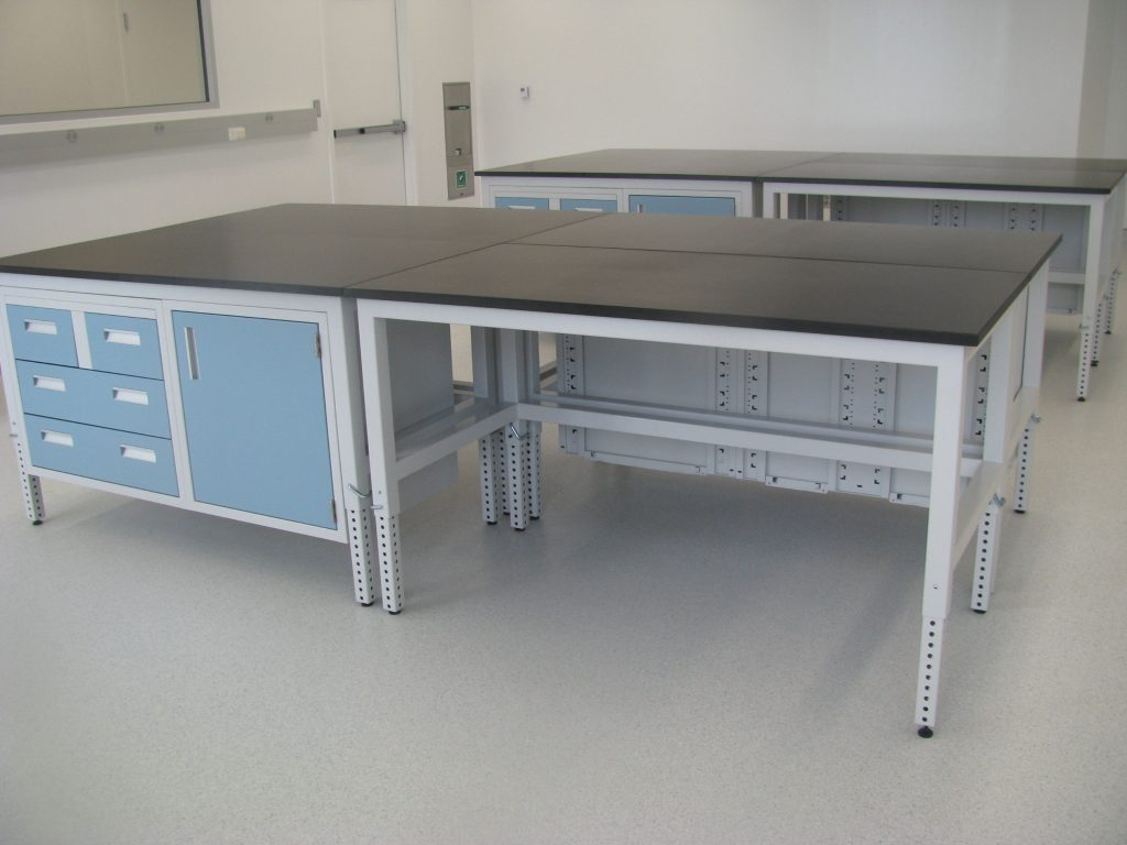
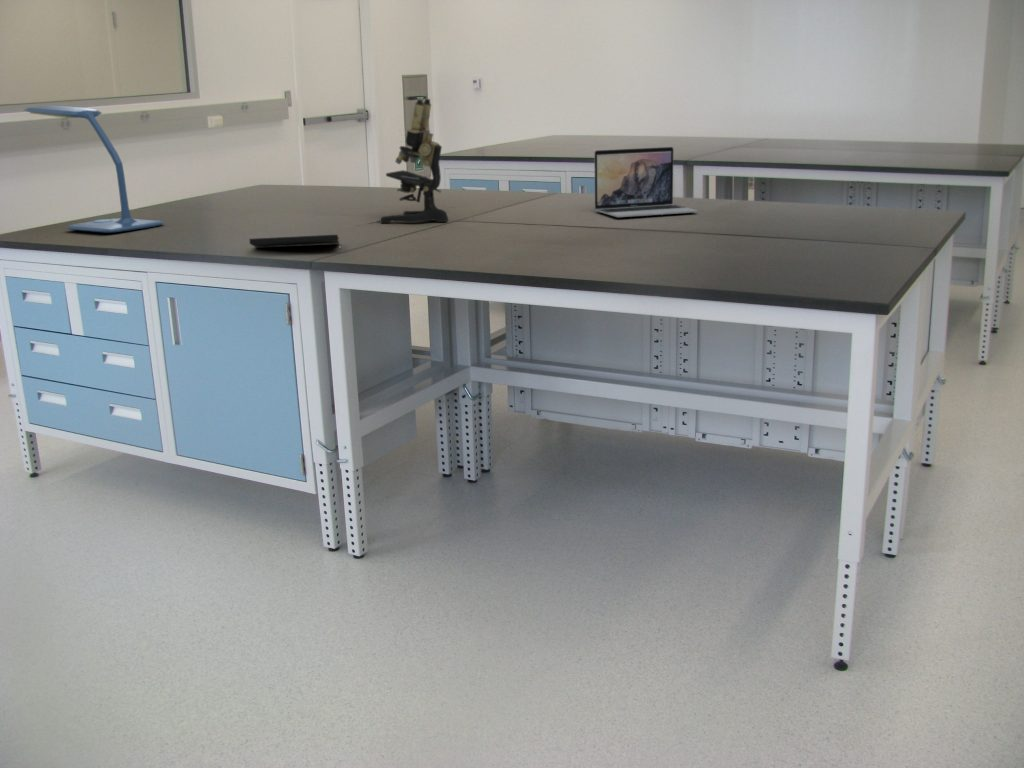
+ microscope [380,97,449,224]
+ laptop [593,146,698,219]
+ notepad [248,234,342,252]
+ desk lamp [23,105,165,234]
